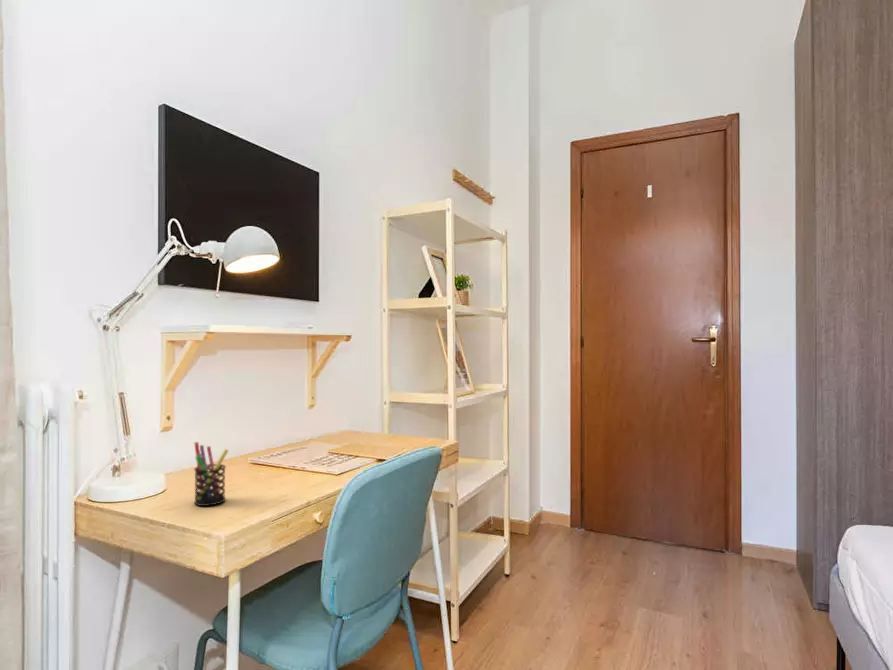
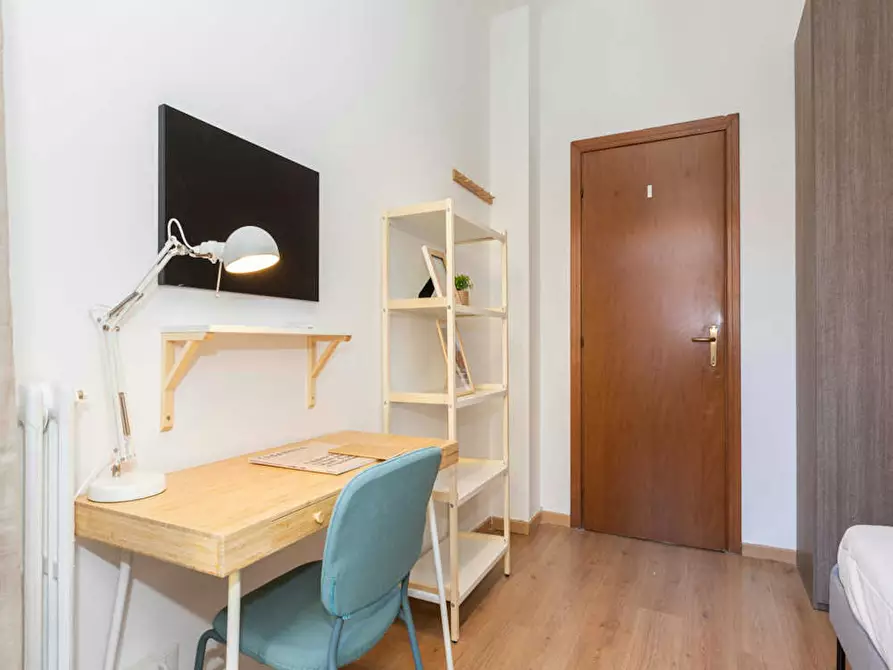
- pen holder [193,441,229,507]
